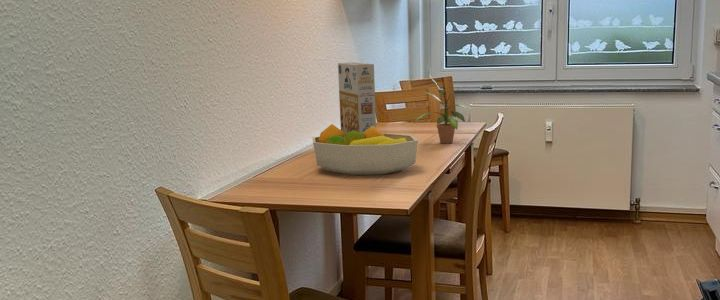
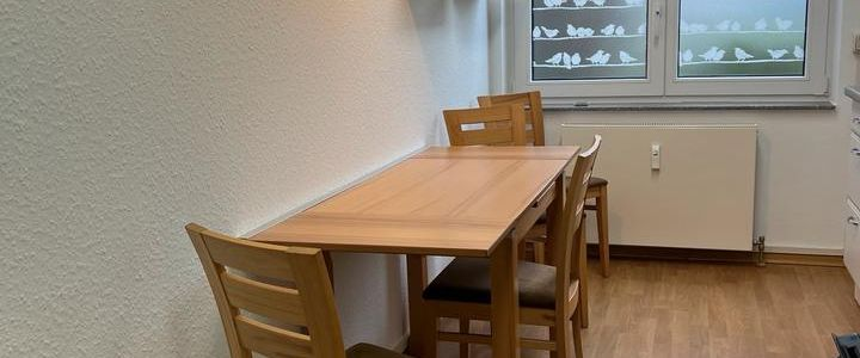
- potted plant [414,75,471,144]
- fruit bowl [311,123,419,176]
- cereal box [337,61,377,134]
